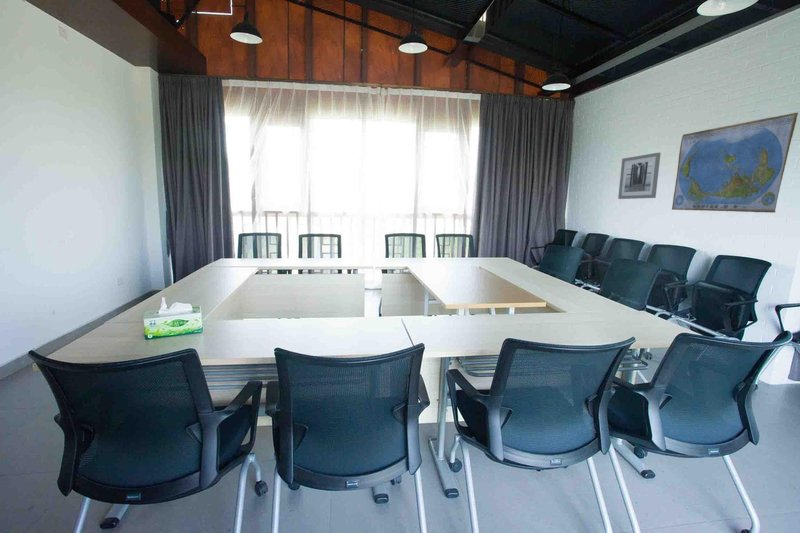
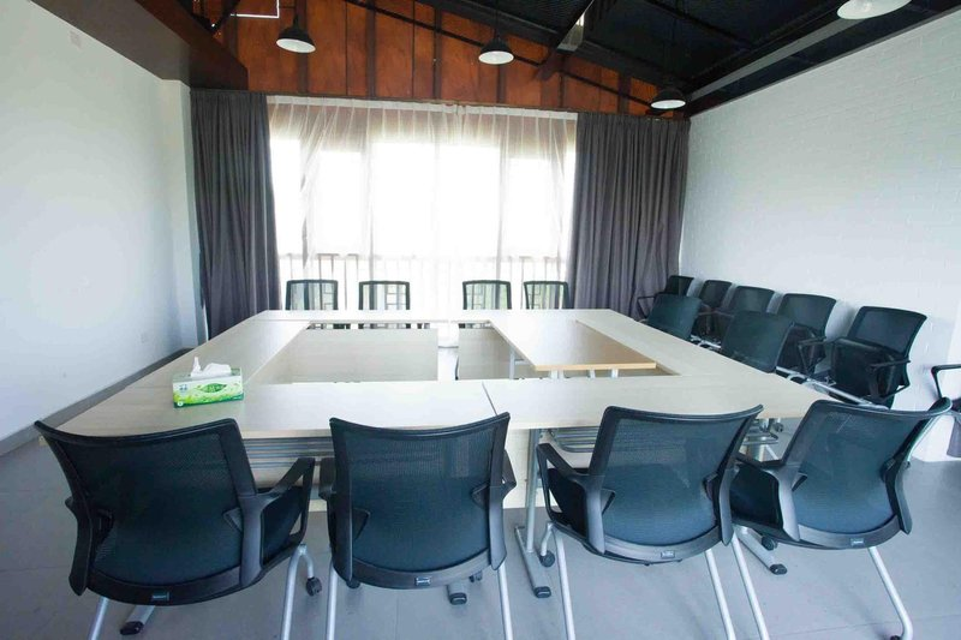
- wall art [617,152,662,200]
- world map [671,112,799,214]
